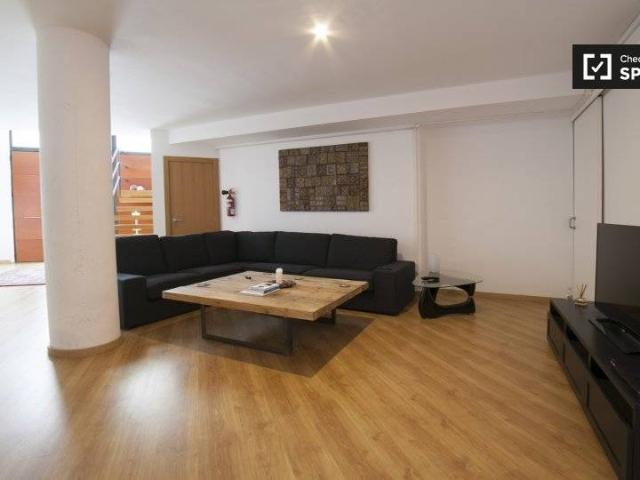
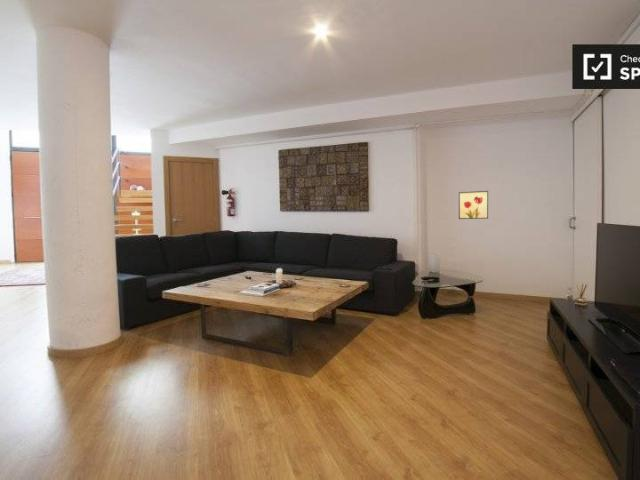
+ wall art [458,190,489,220]
